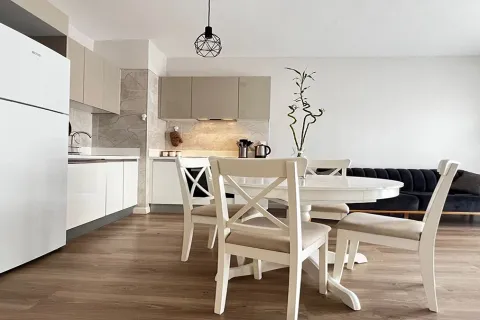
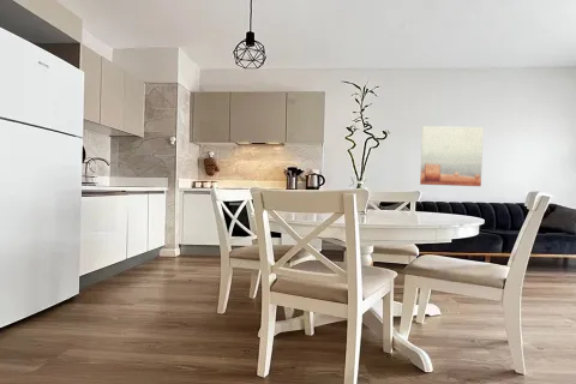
+ wall art [419,125,485,187]
